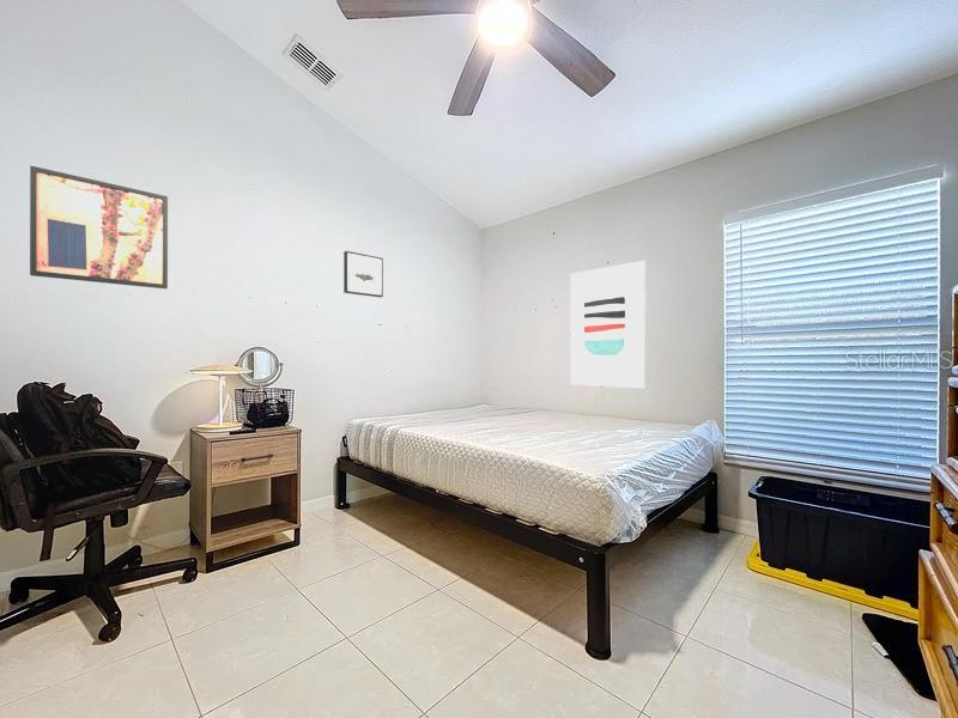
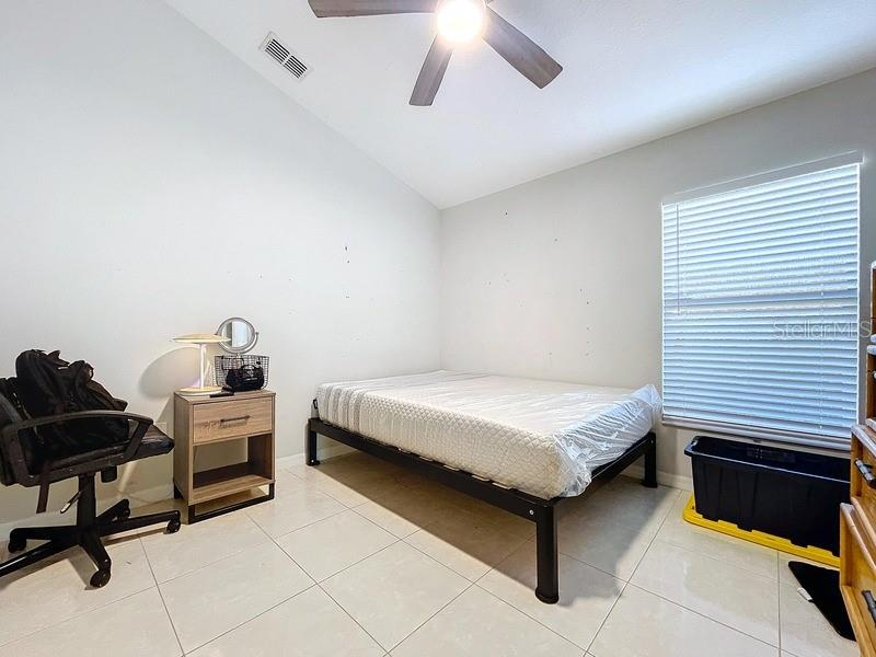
- wall art [29,165,169,290]
- wall art [342,250,384,298]
- wall art [570,260,648,389]
